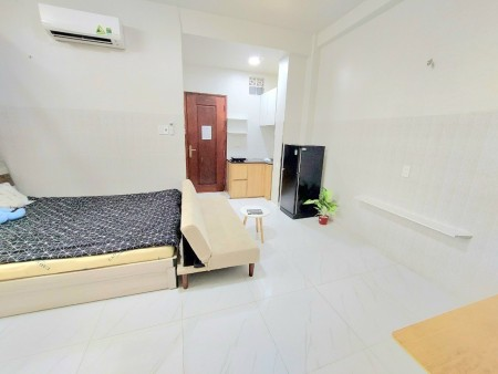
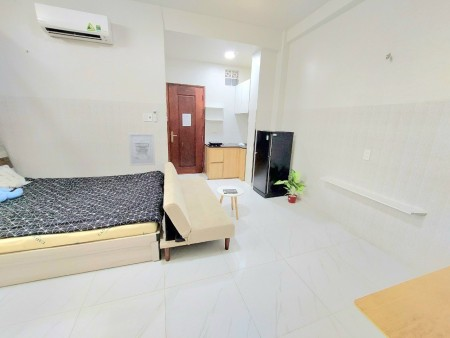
+ wall art [127,132,156,167]
